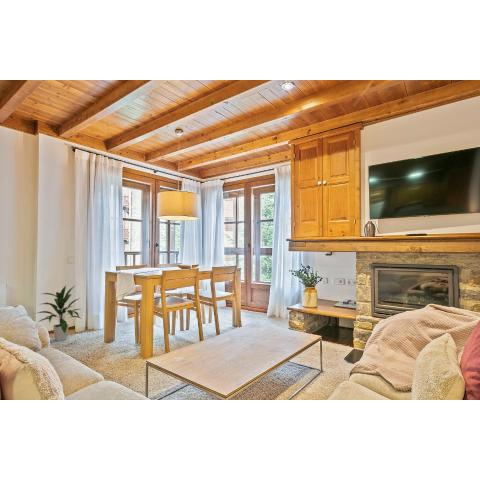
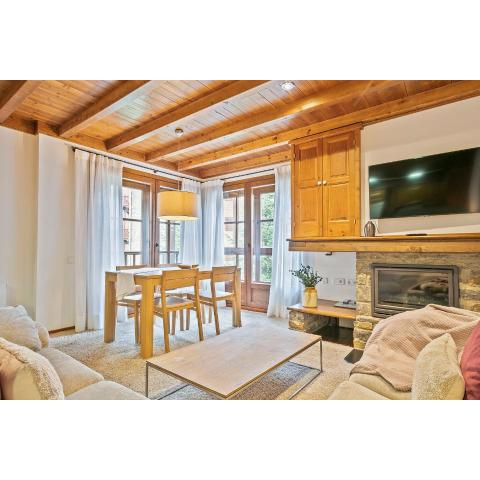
- indoor plant [34,284,83,342]
